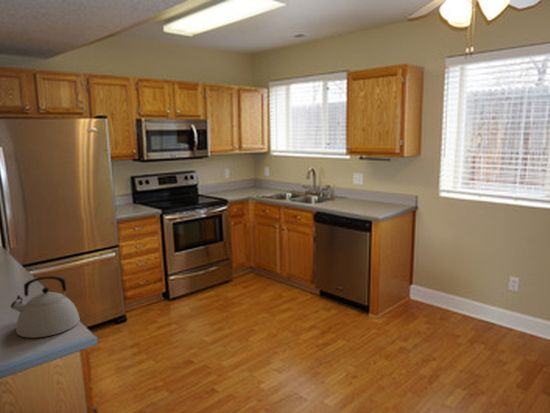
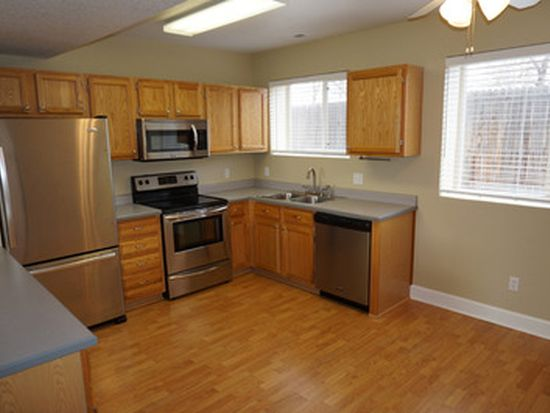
- kettle [10,275,81,339]
